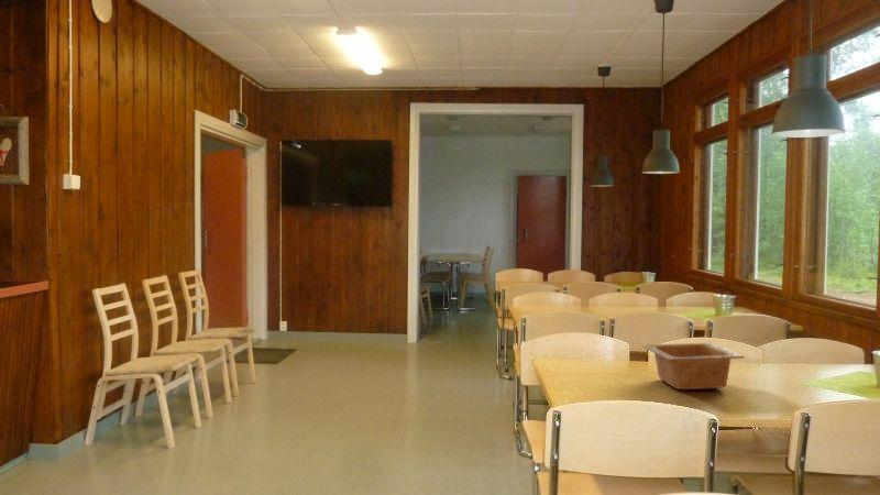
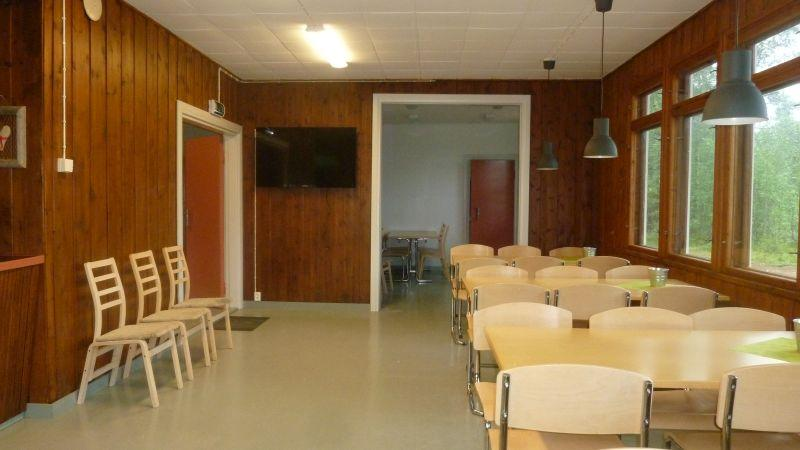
- serving bowl [641,341,746,391]
